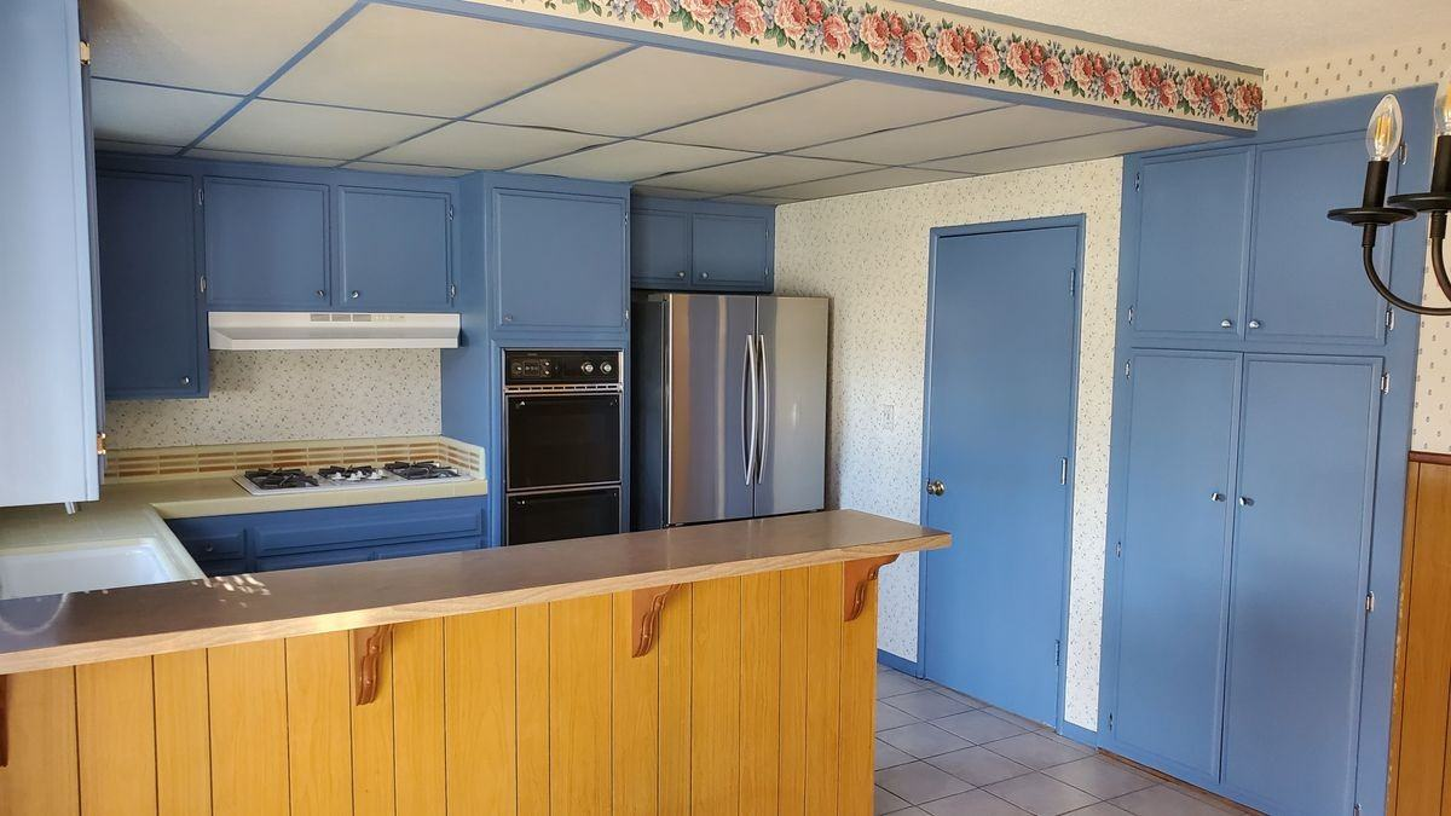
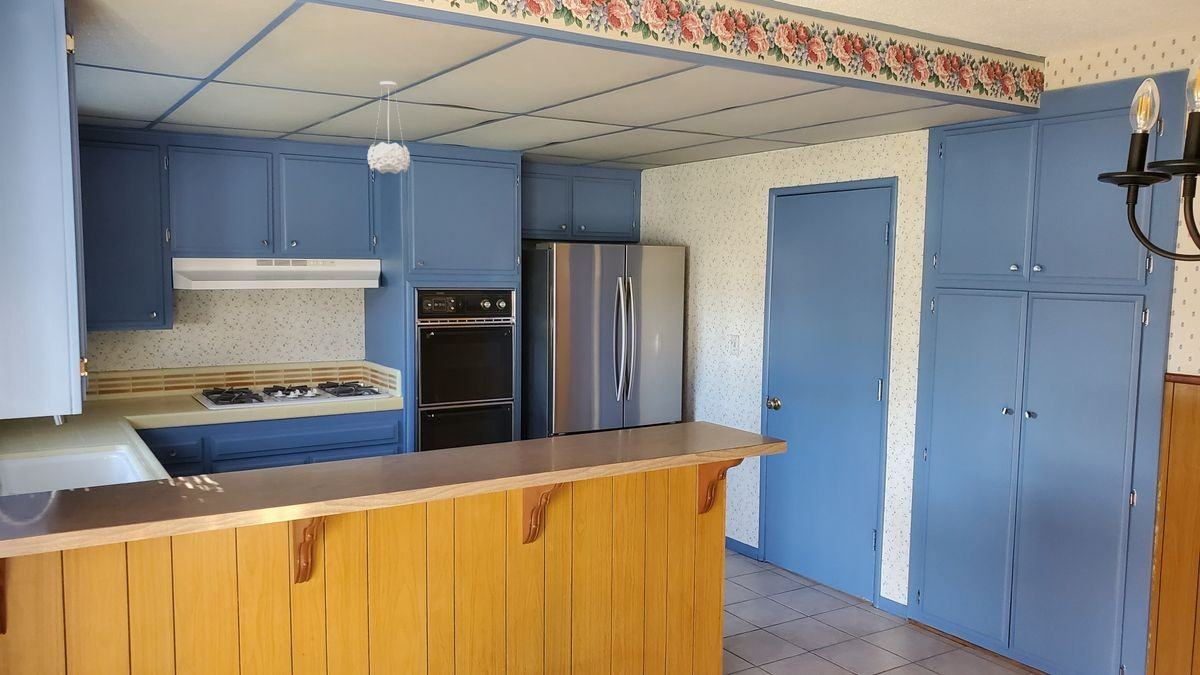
+ pendant light [367,80,411,175]
